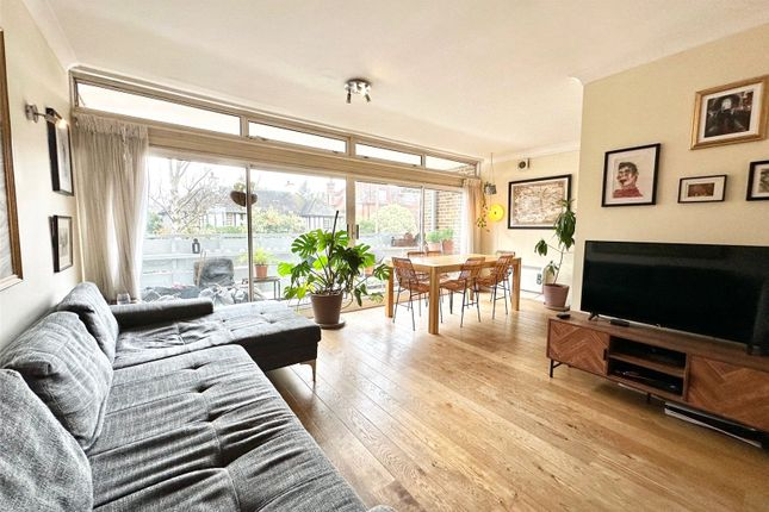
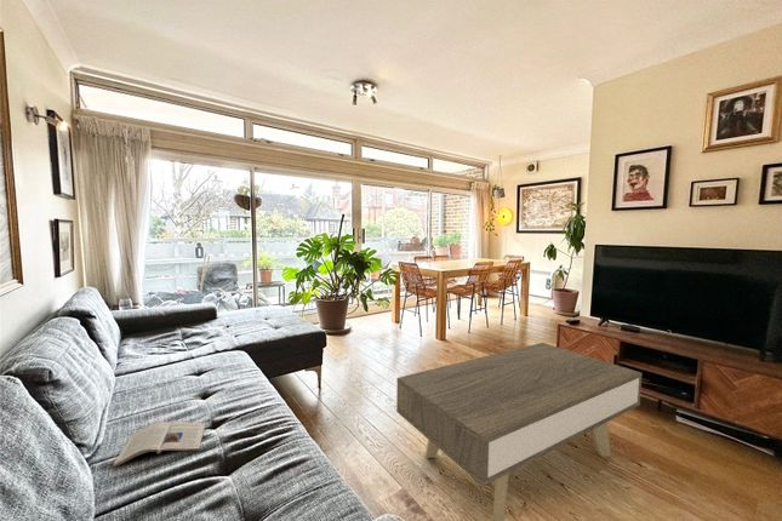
+ magazine [112,420,206,468]
+ coffee table [395,342,643,521]
